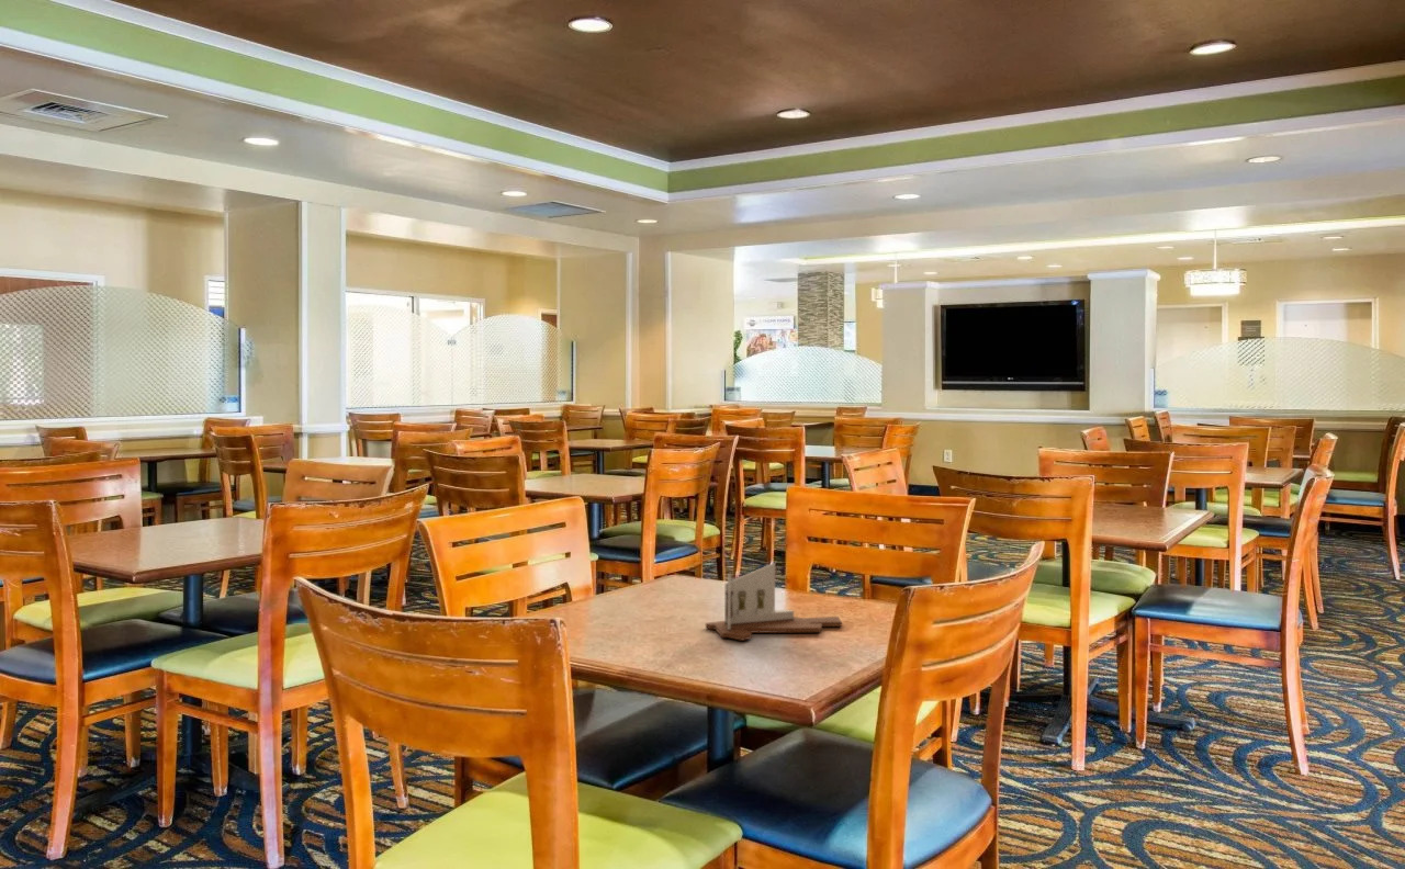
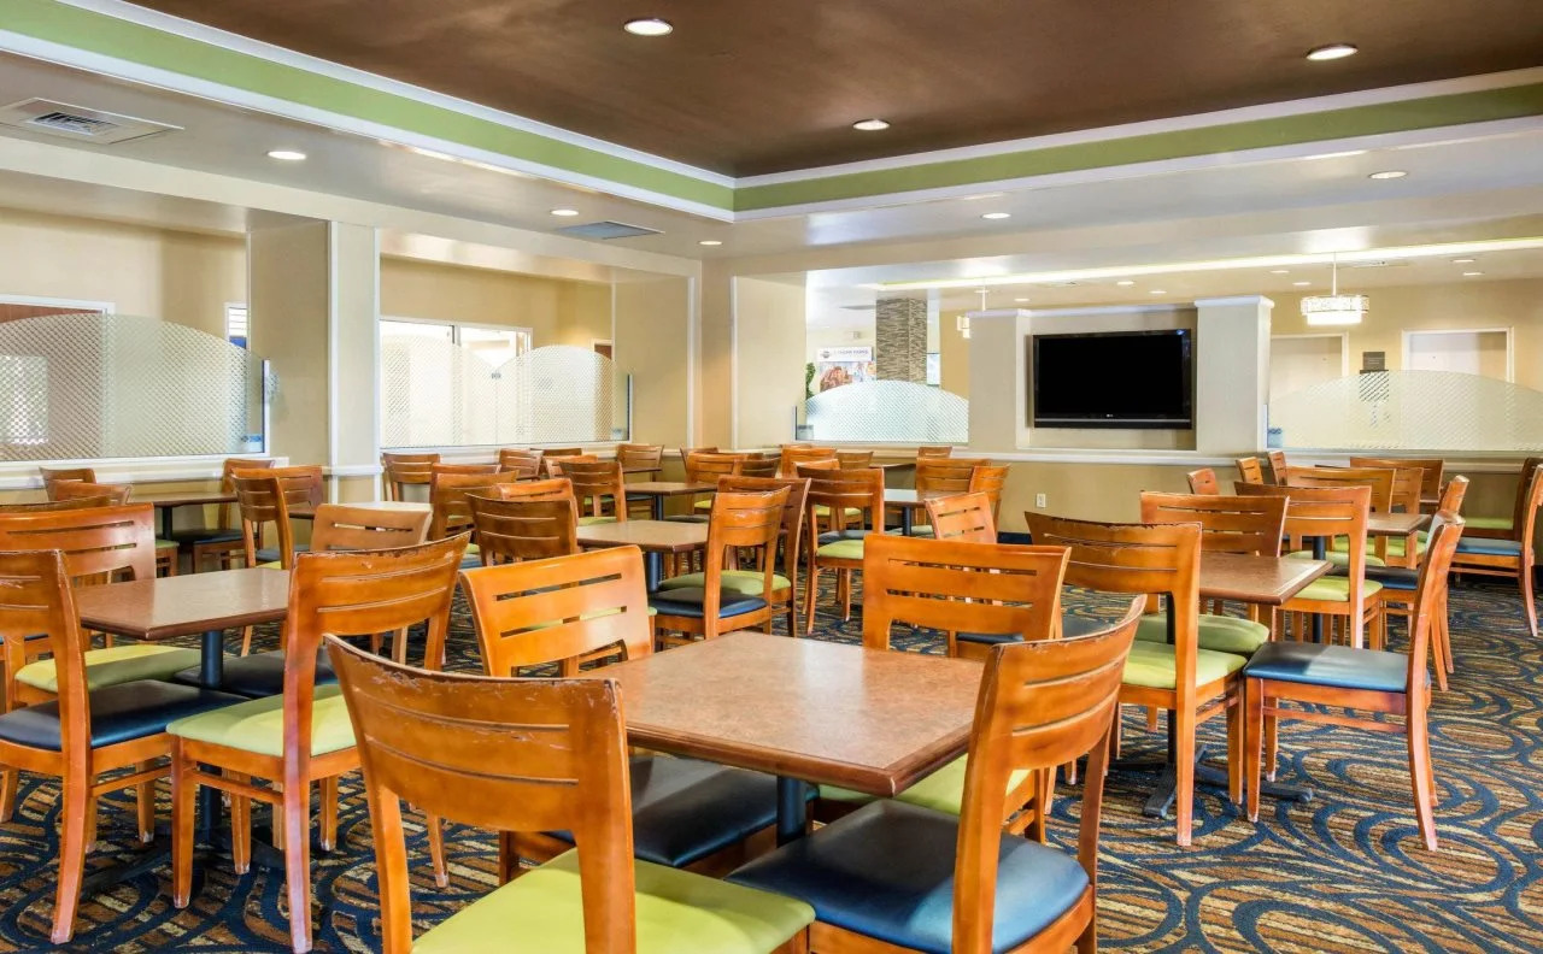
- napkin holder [705,562,843,642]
